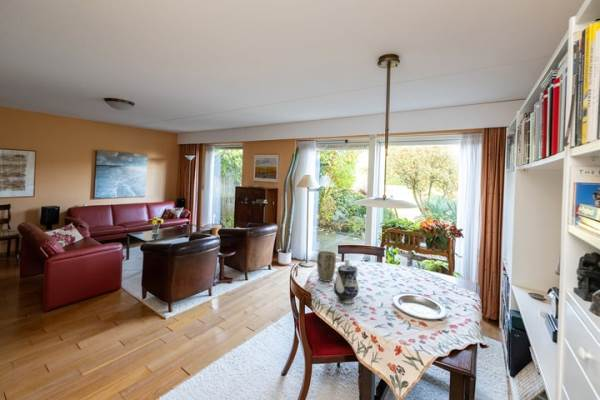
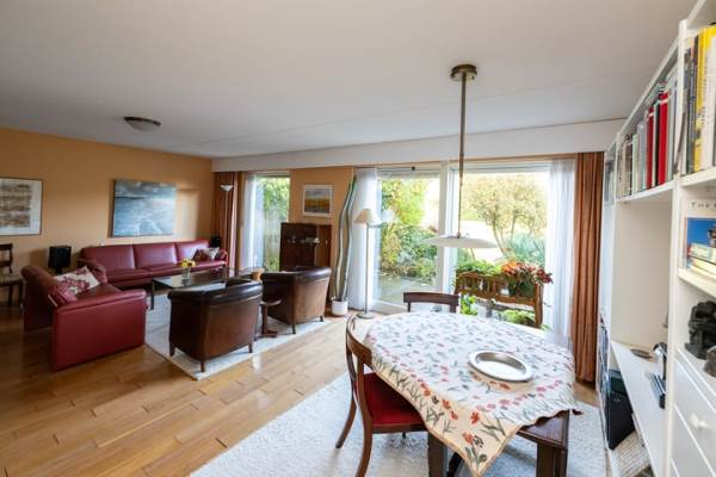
- plant pot [316,250,337,283]
- teapot [333,259,360,305]
